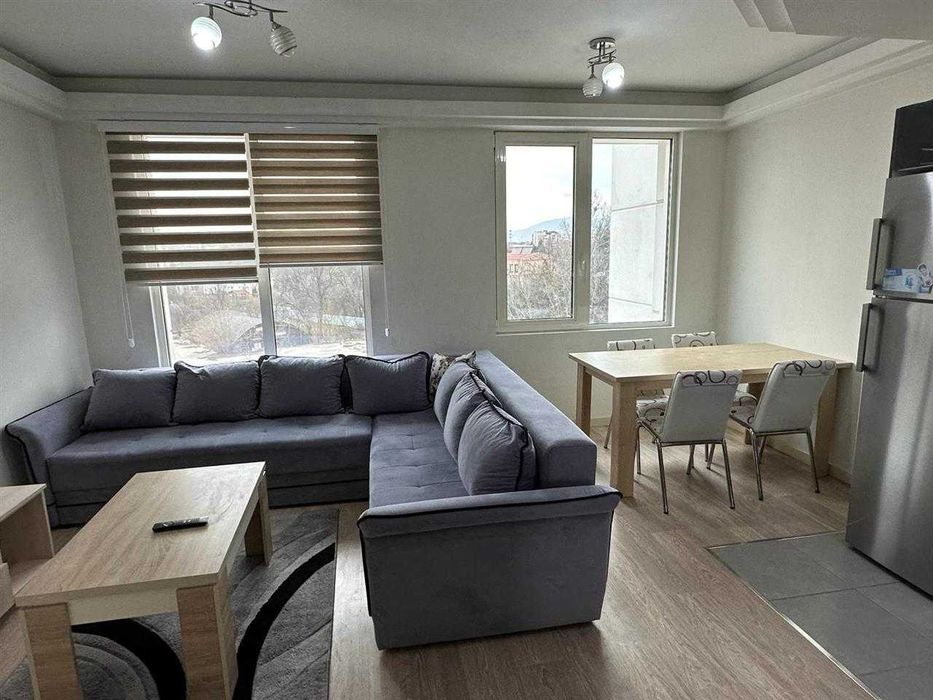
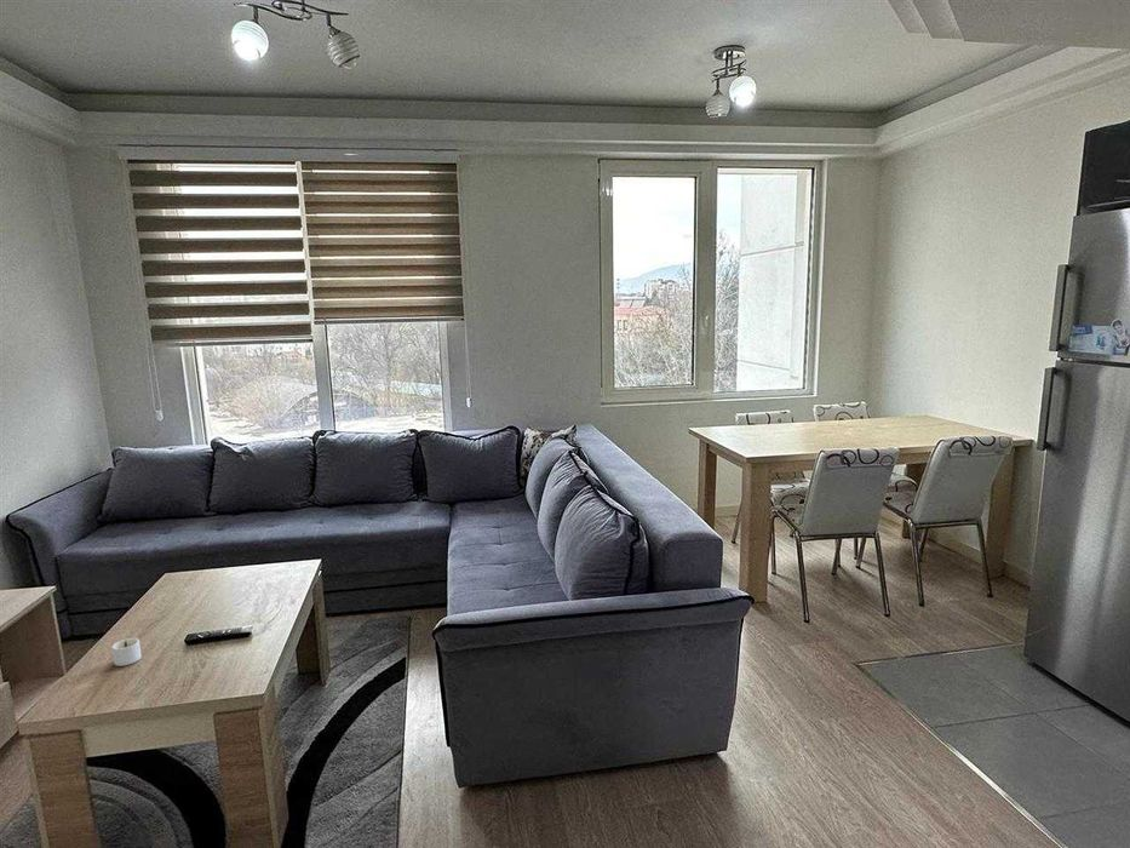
+ candle [110,637,143,667]
